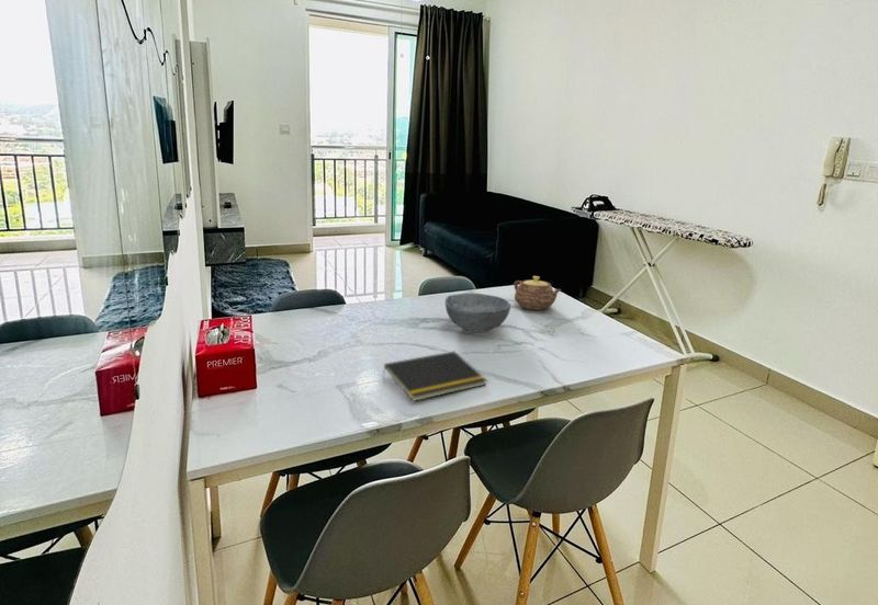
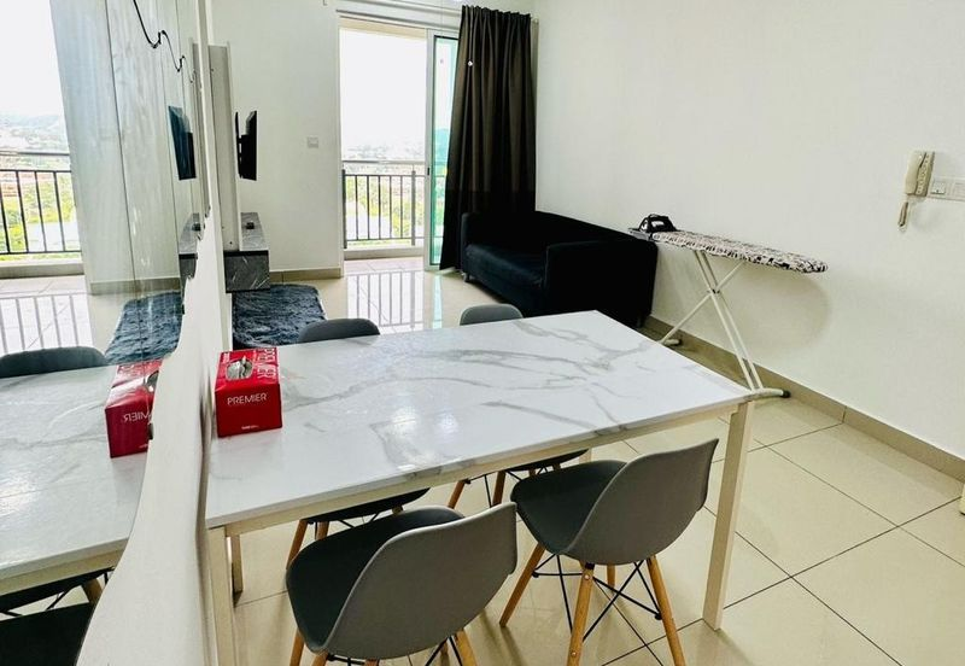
- teapot [513,275,563,311]
- bowl [444,293,511,333]
- notepad [381,351,488,402]
